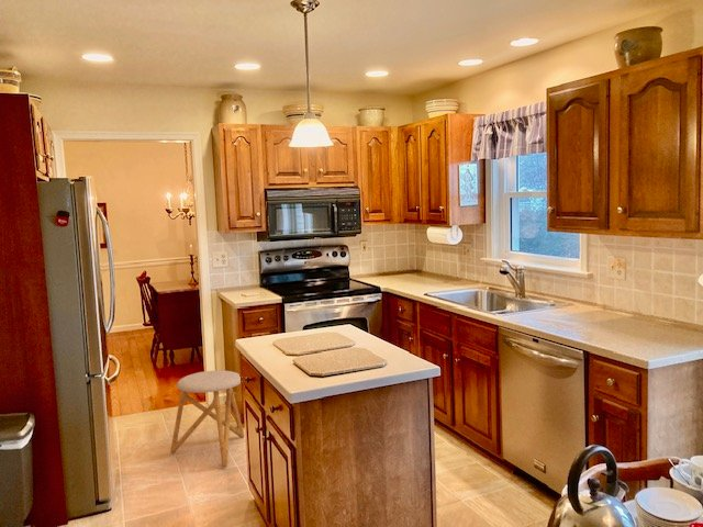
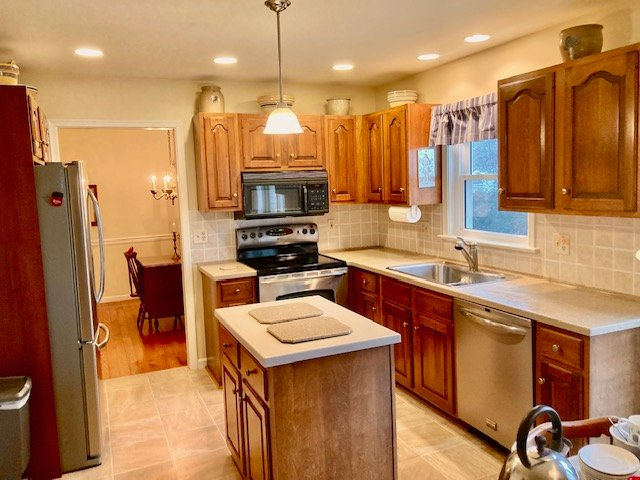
- stool [169,369,245,468]
